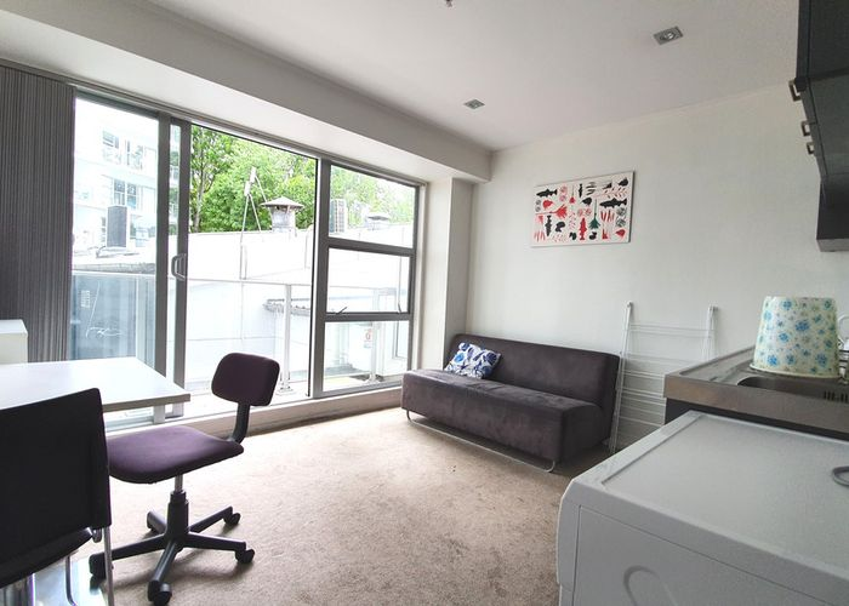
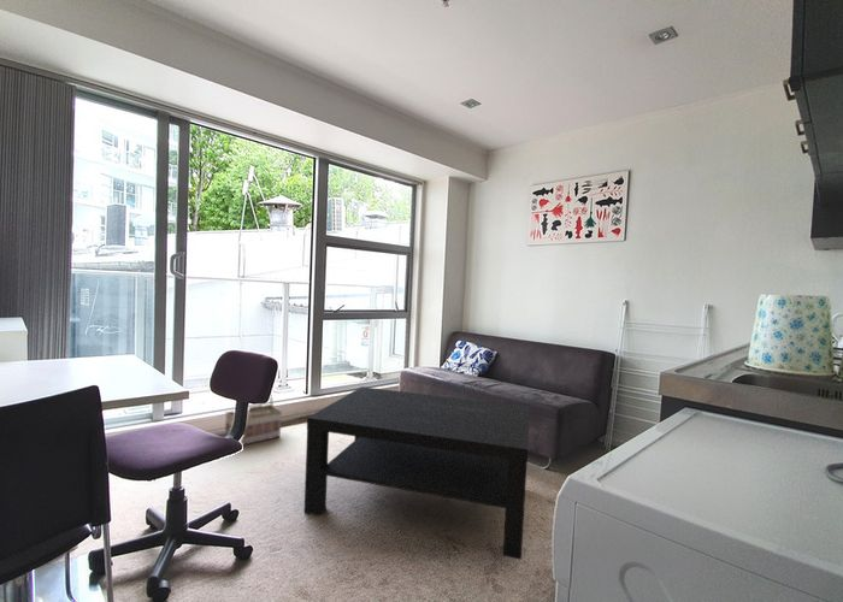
+ coffee table [303,385,530,561]
+ basket [224,395,283,447]
